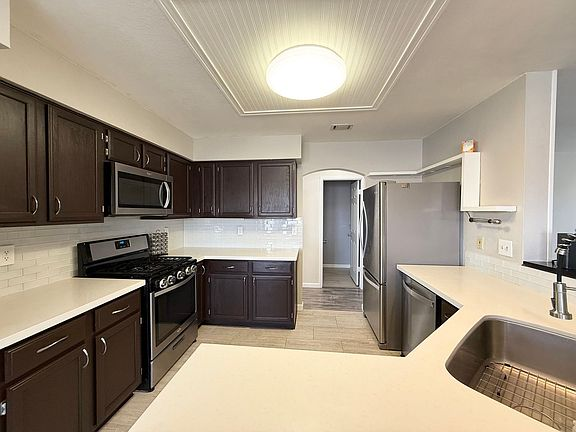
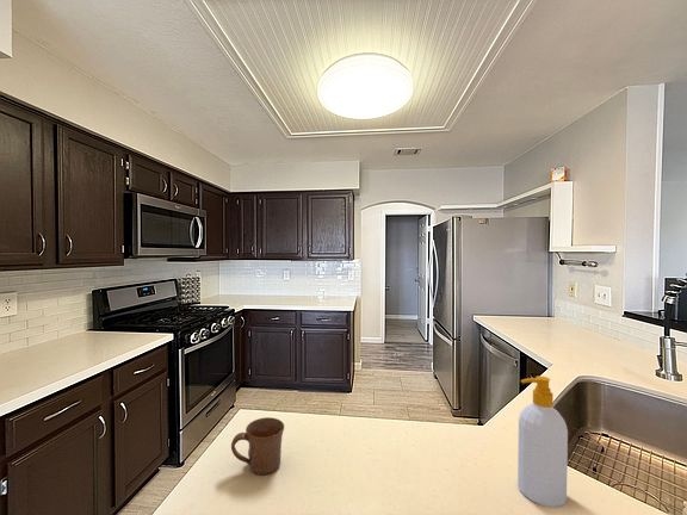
+ mug [230,416,285,476]
+ soap bottle [516,374,569,508]
